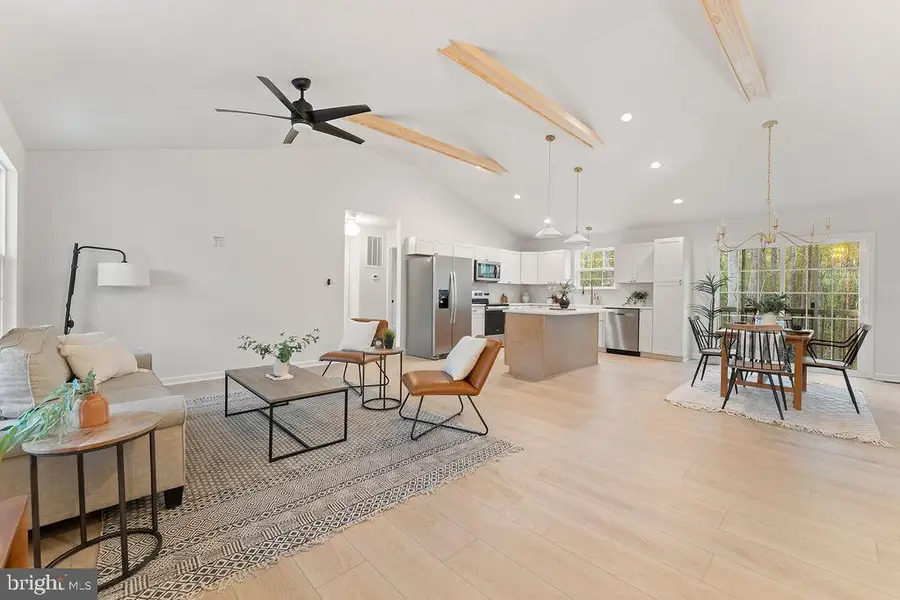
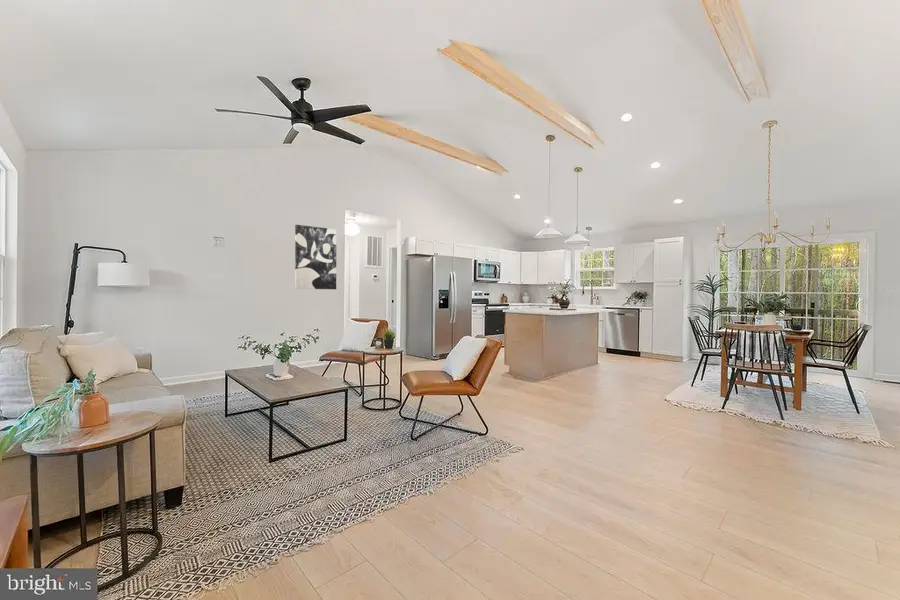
+ wall art [294,224,337,290]
